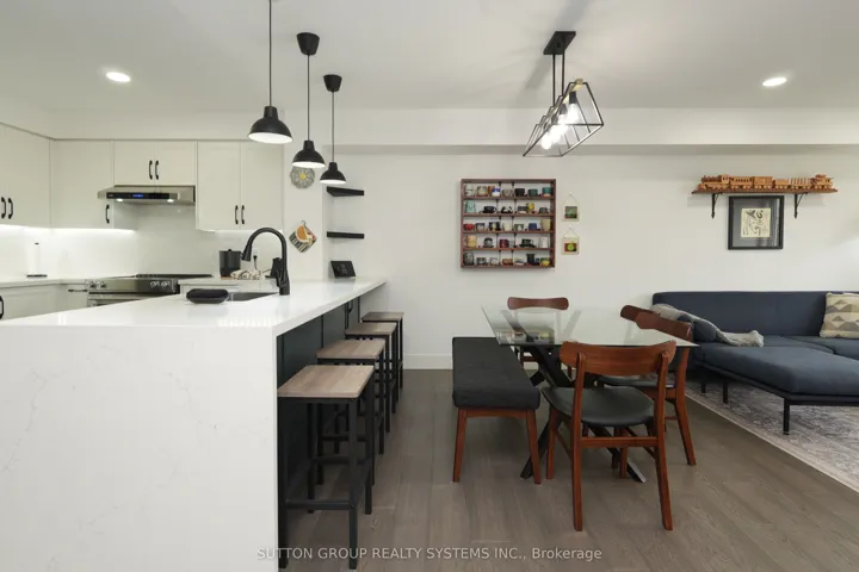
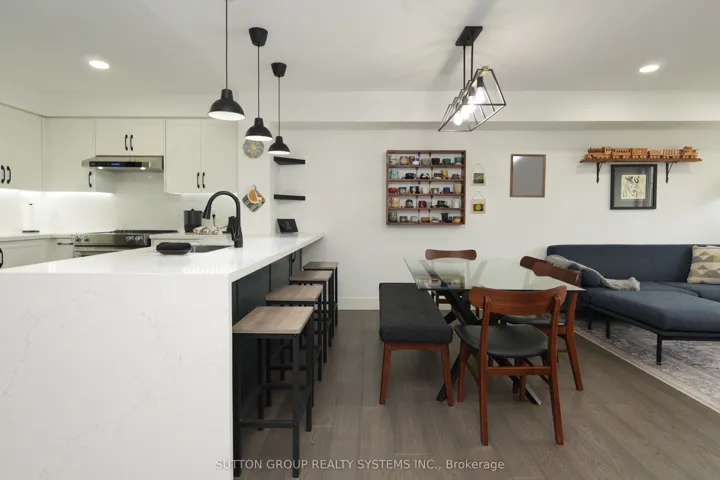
+ home mirror [509,153,547,199]
